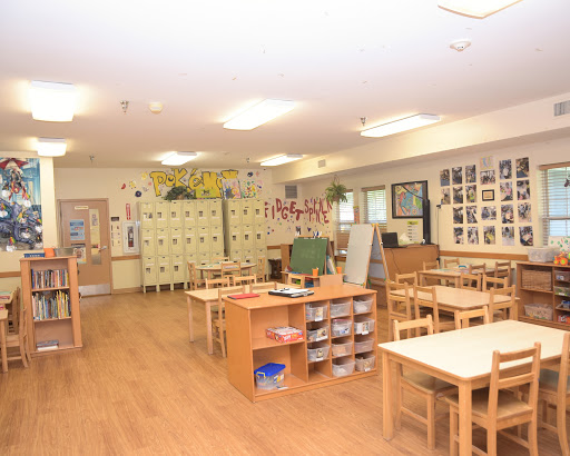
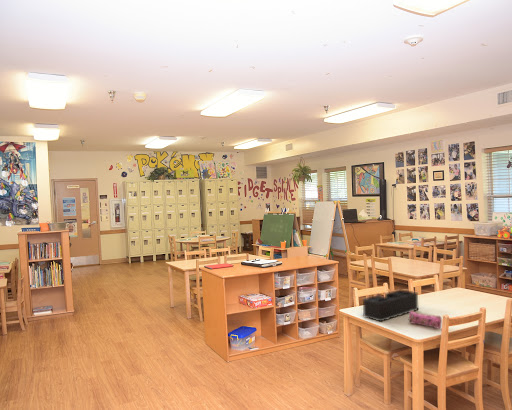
+ pencil case [408,311,443,330]
+ desk organizer [362,288,419,323]
